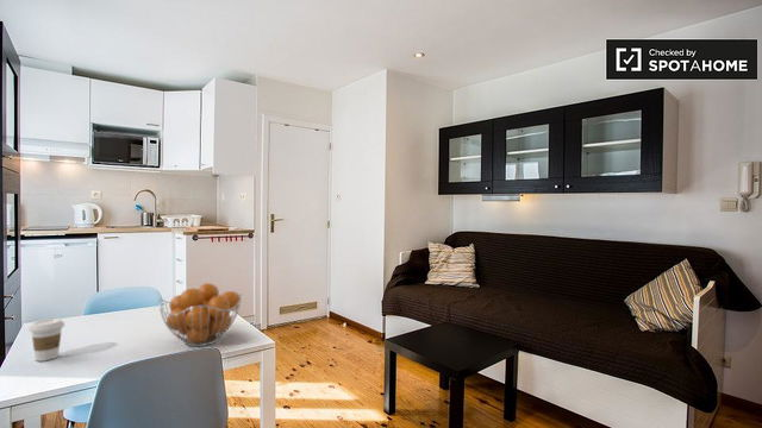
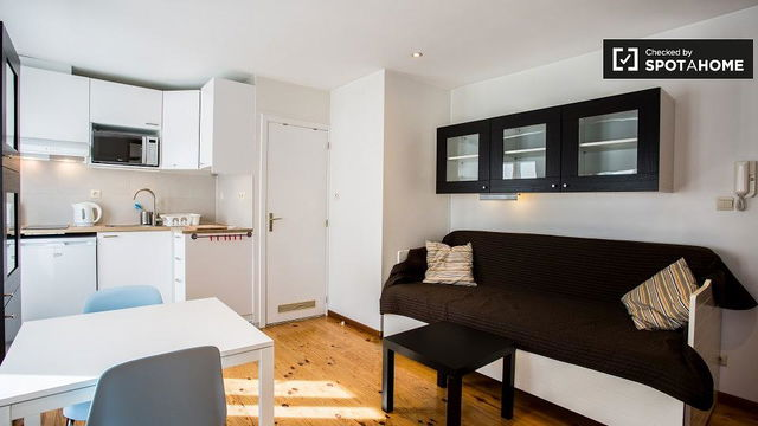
- fruit basket [157,282,243,347]
- coffee cup [27,317,65,363]
